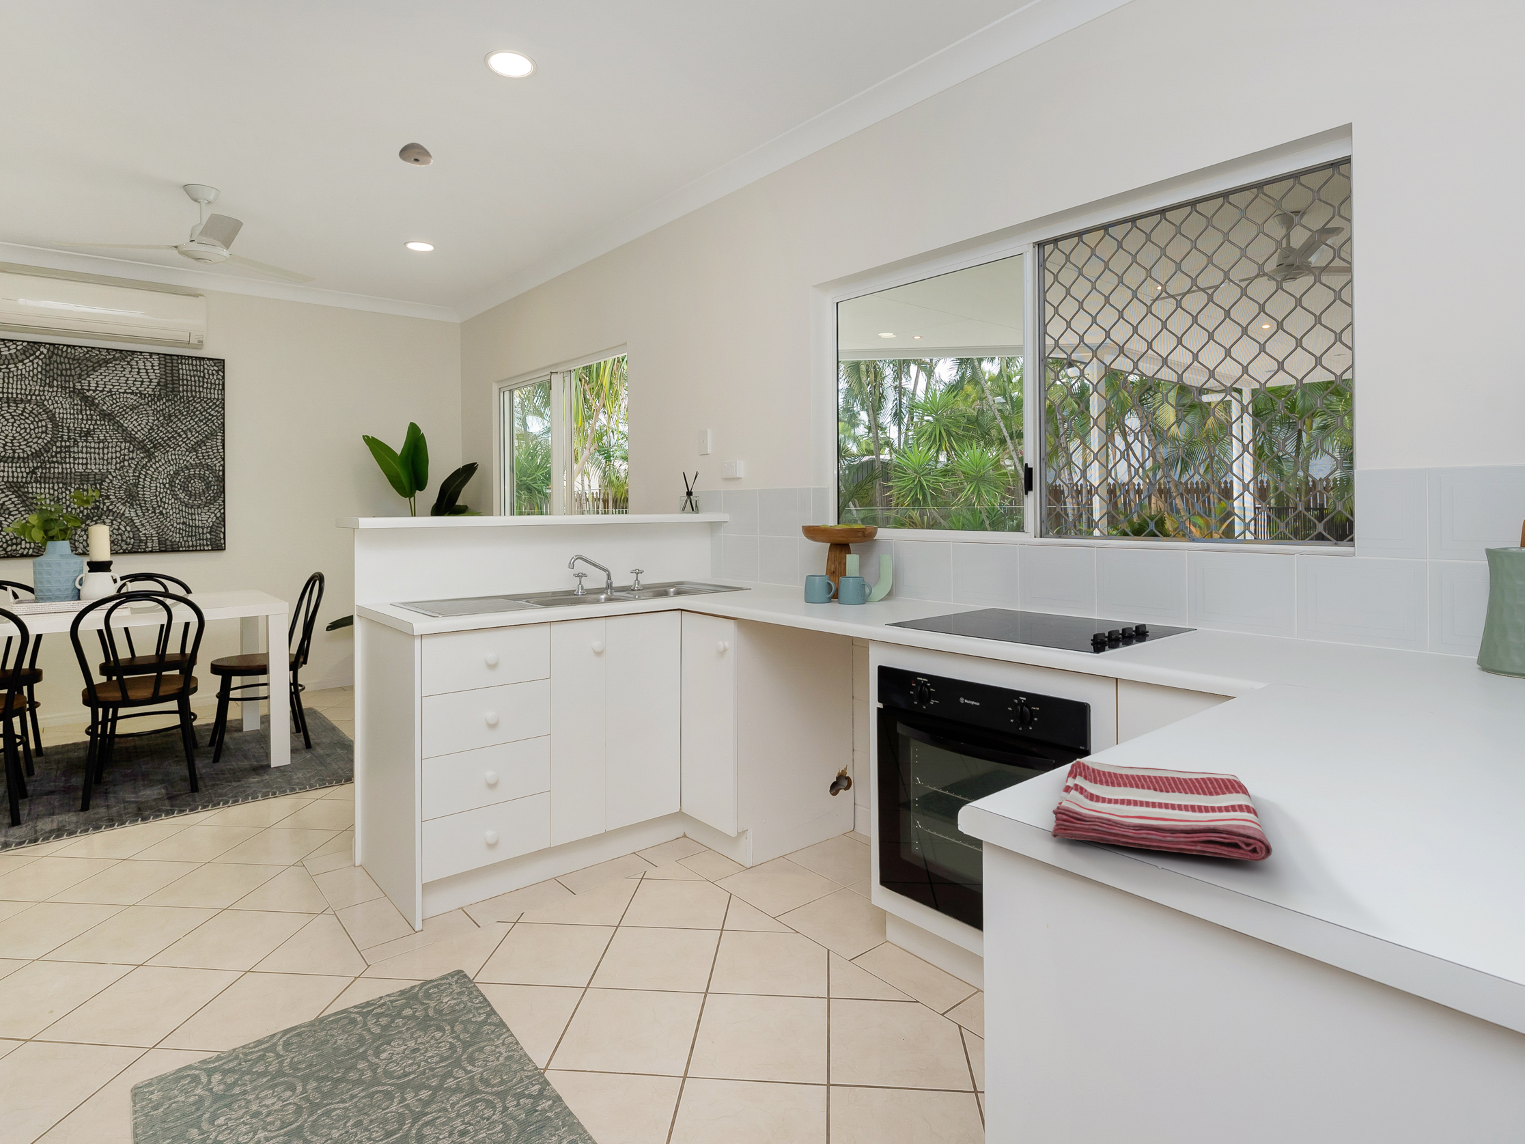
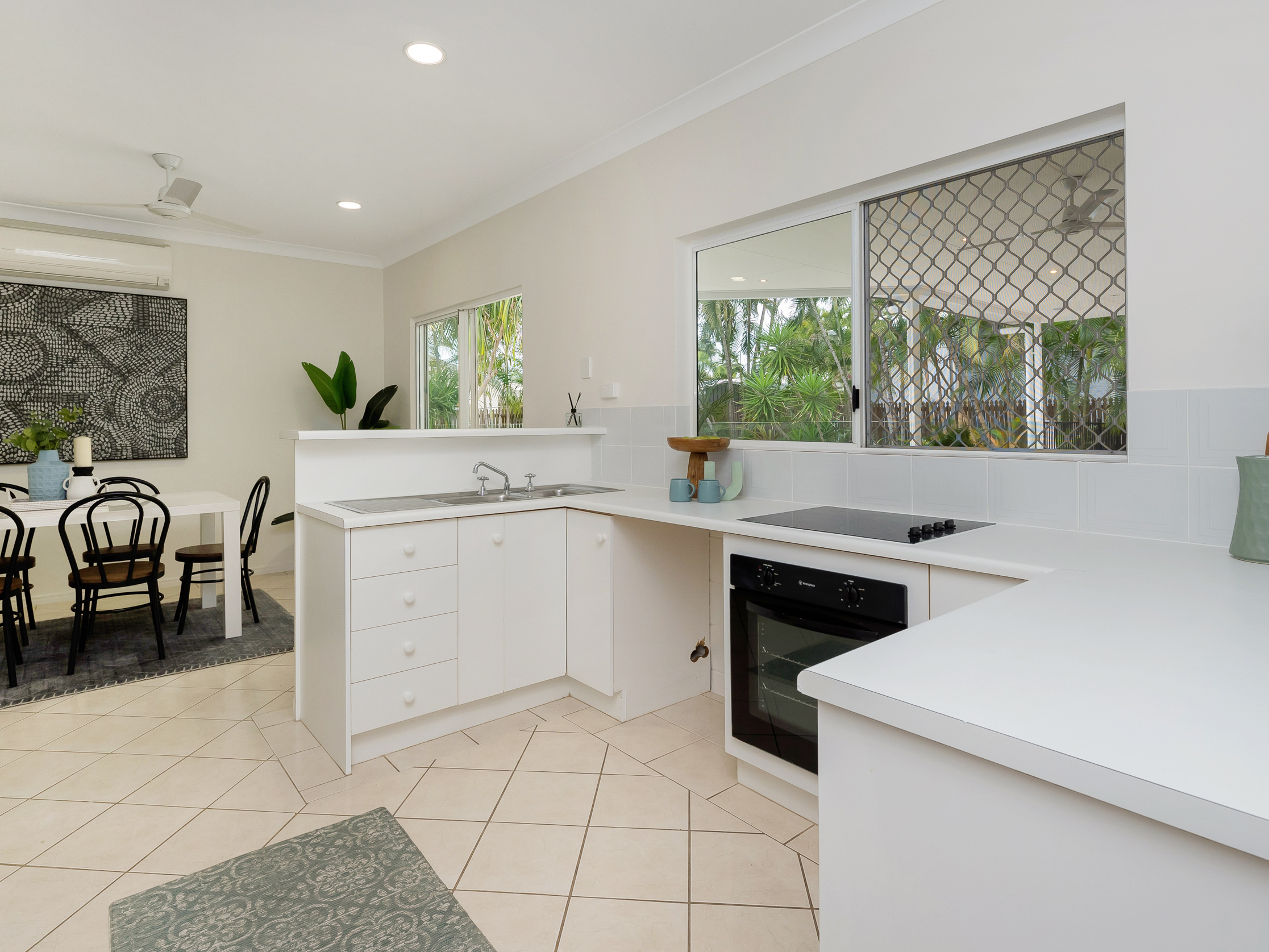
- dish towel [1052,758,1273,862]
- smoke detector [398,142,434,167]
